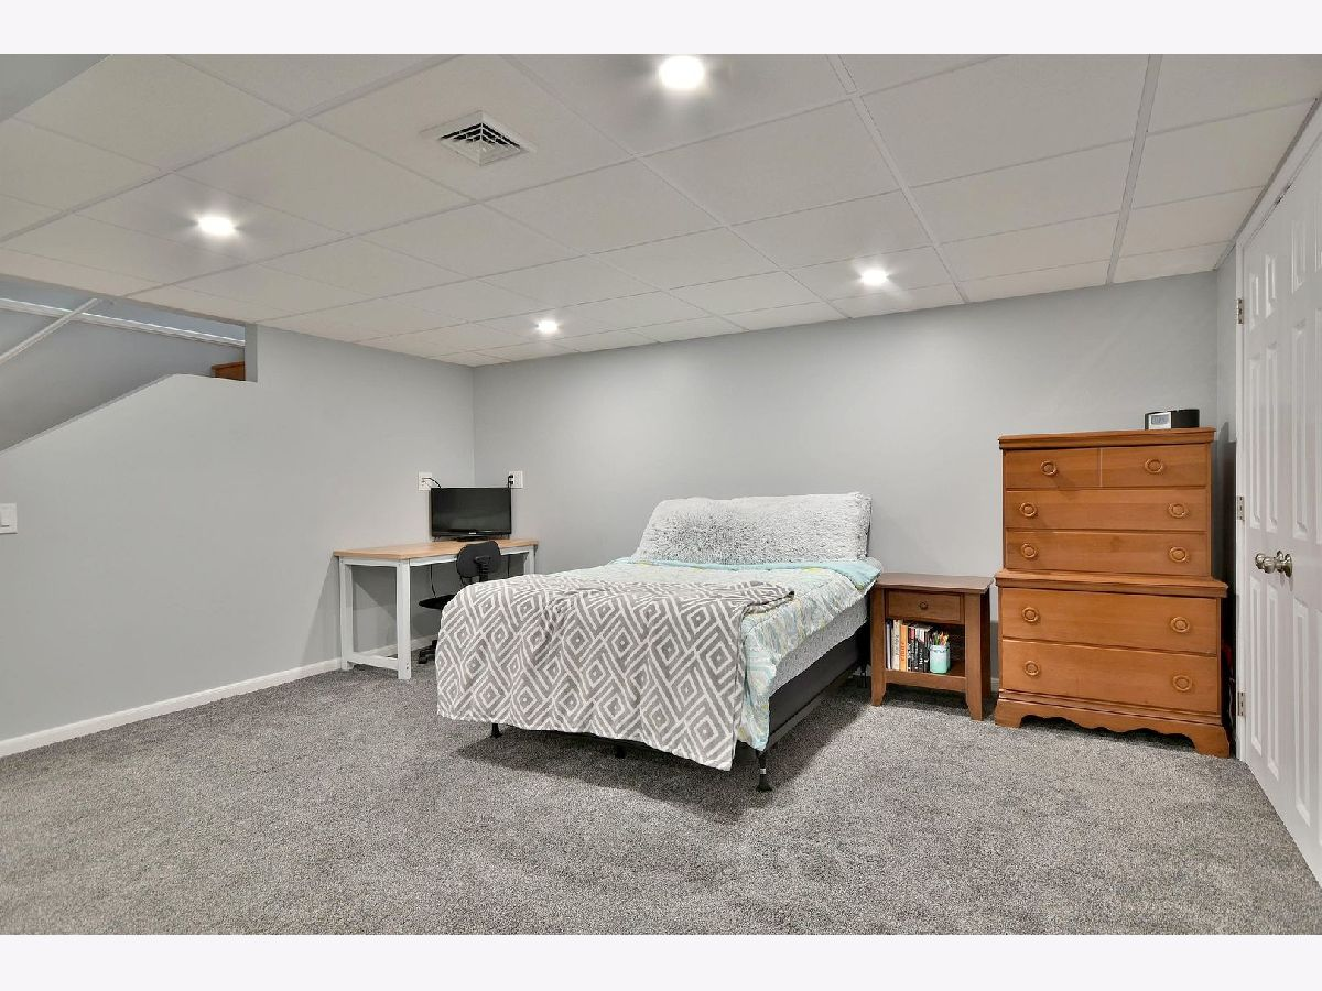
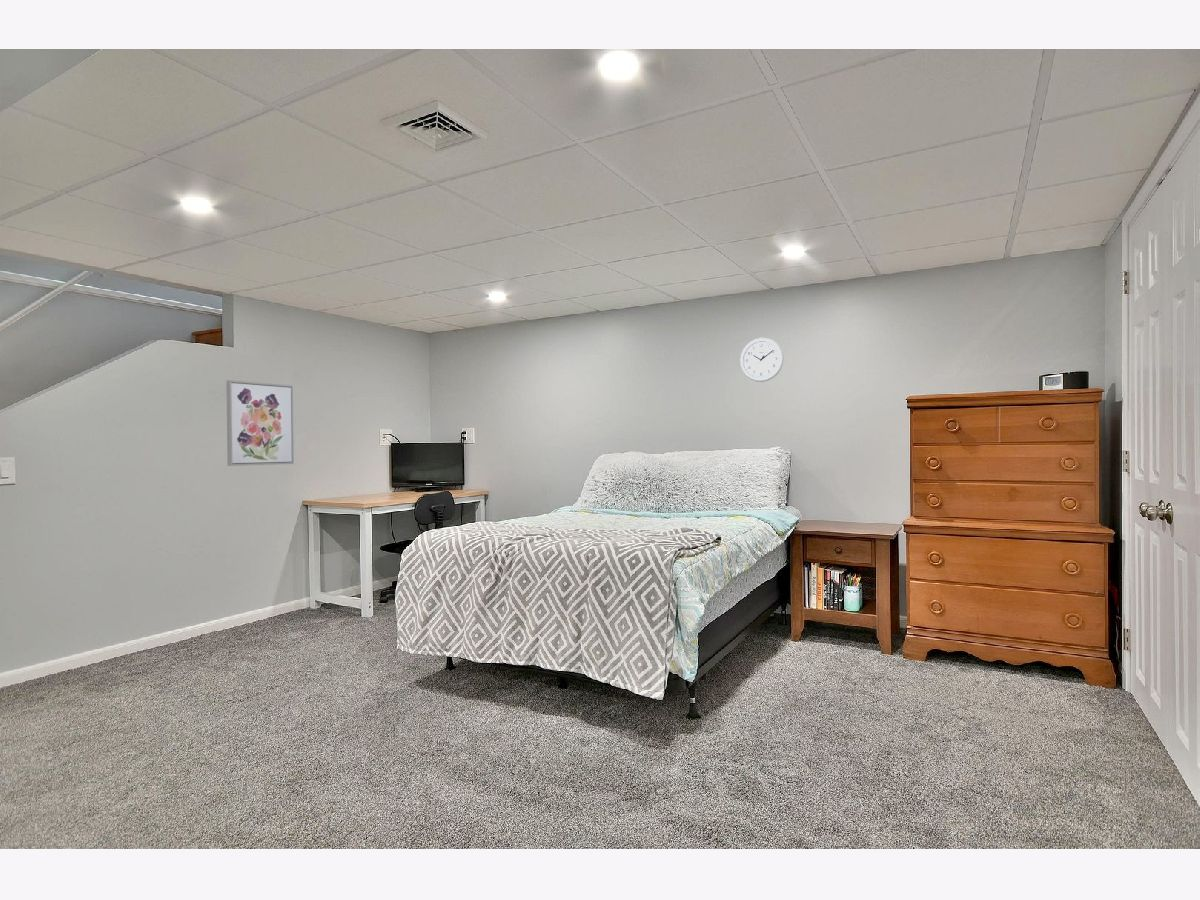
+ wall clock [739,337,785,383]
+ wall art [225,379,295,467]
